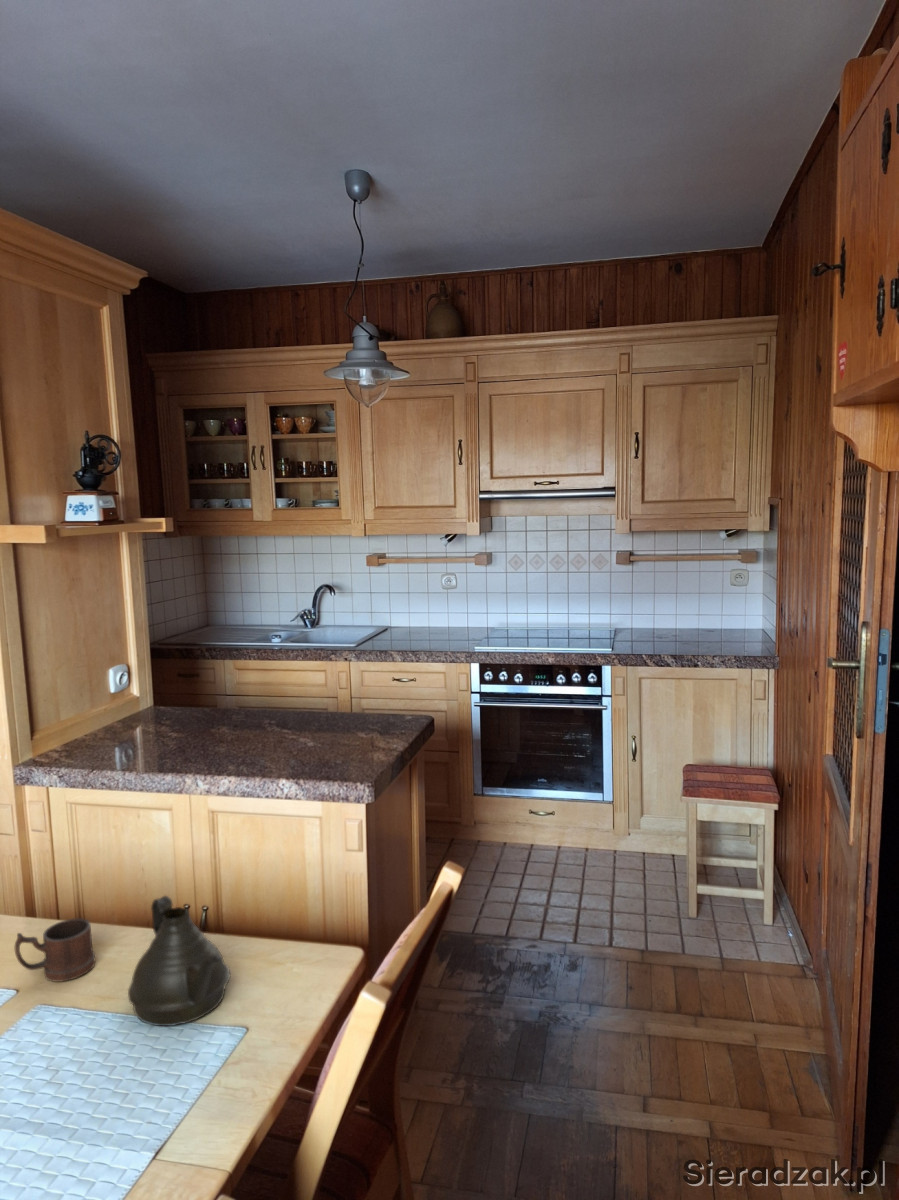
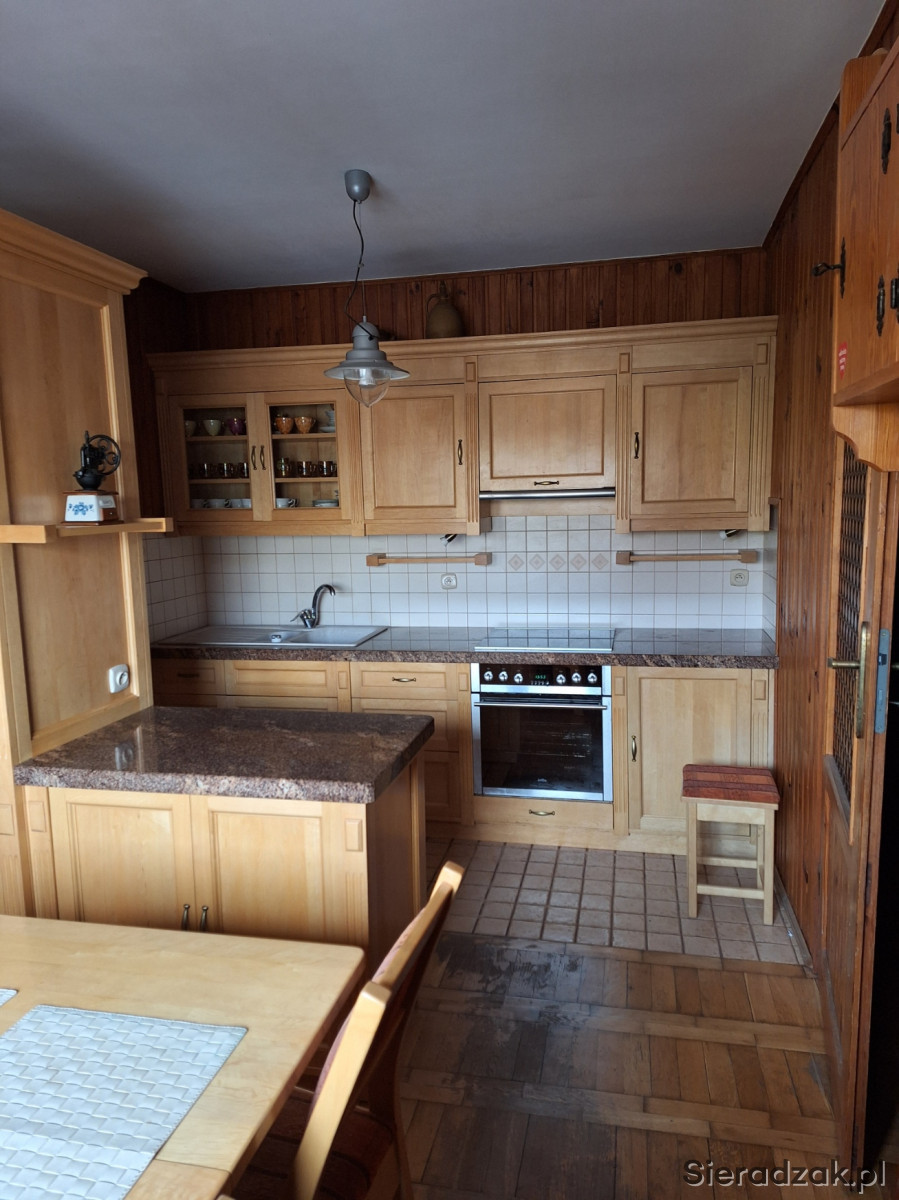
- mug [14,918,96,983]
- teapot [127,895,232,1027]
